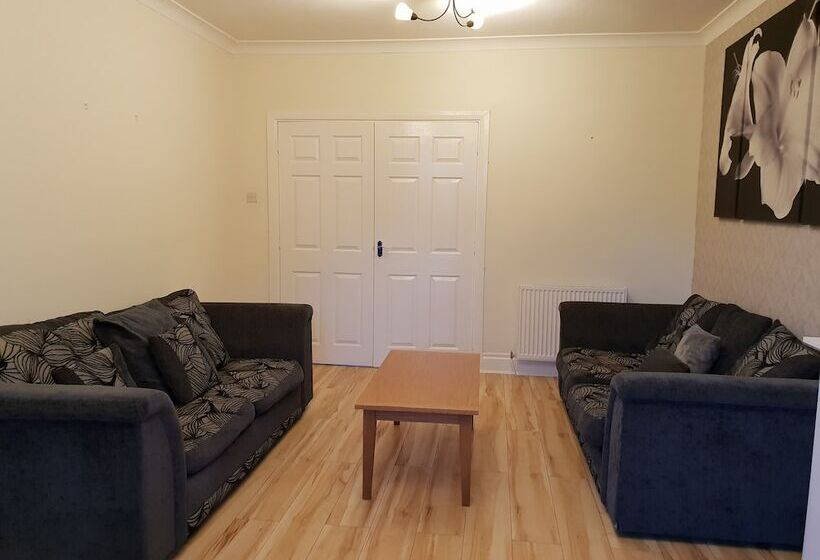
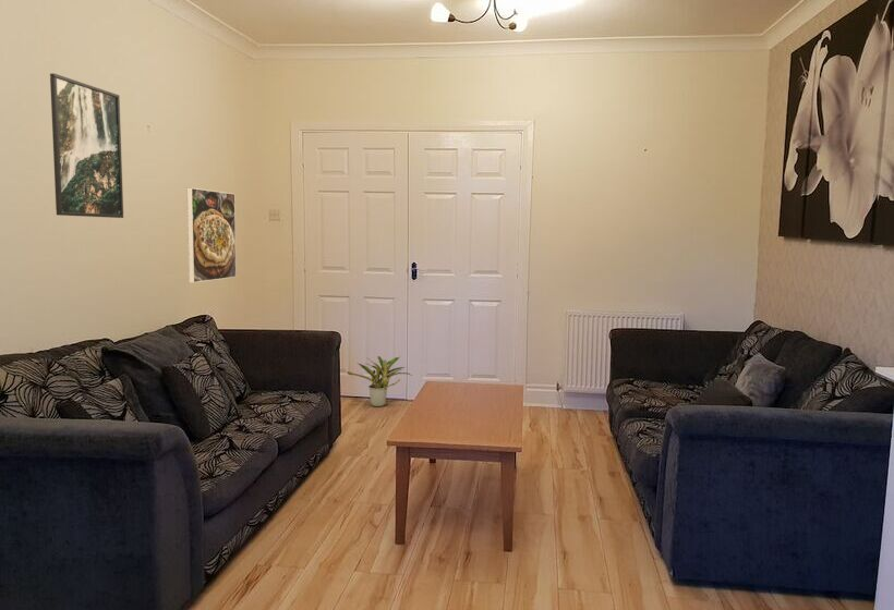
+ potted plant [347,355,413,407]
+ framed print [186,186,238,284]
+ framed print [49,72,124,219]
